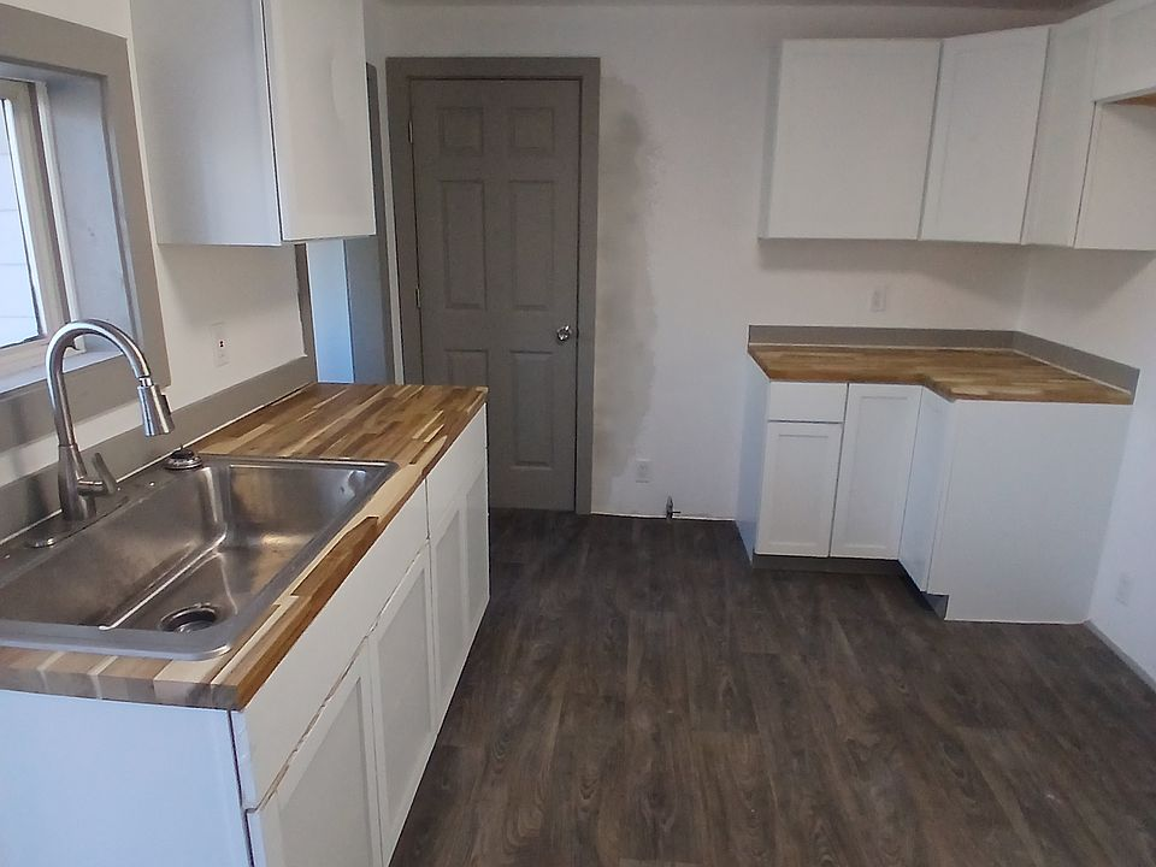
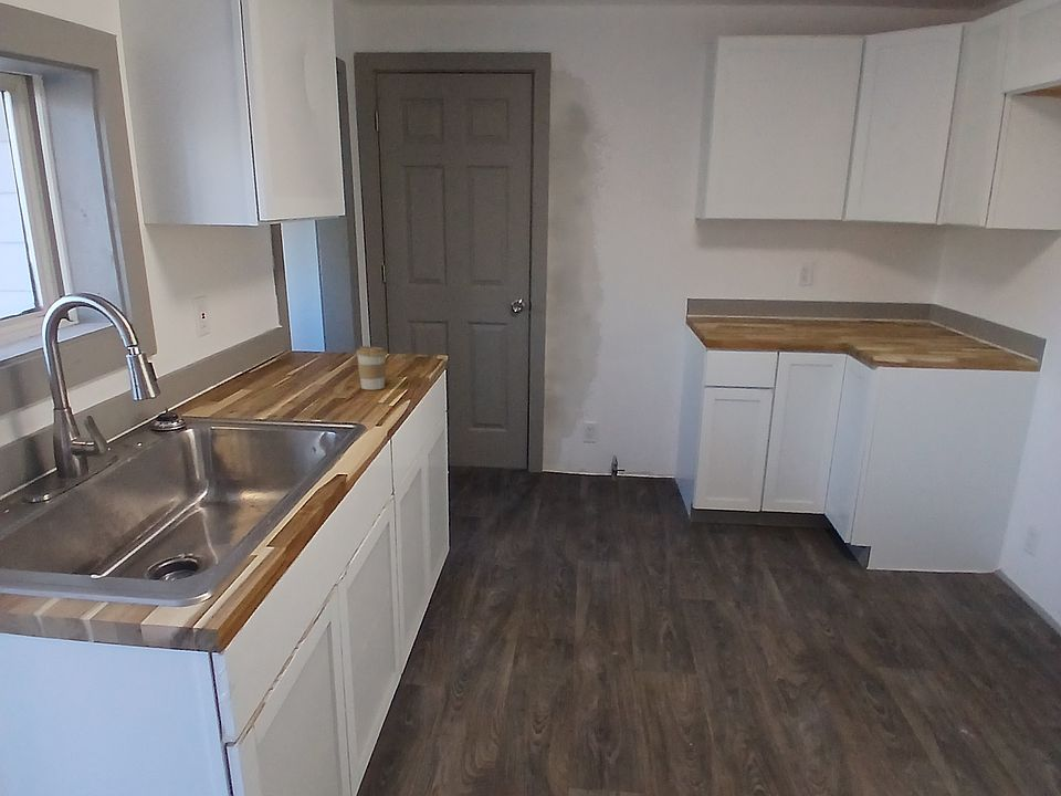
+ coffee cup [355,345,388,391]
